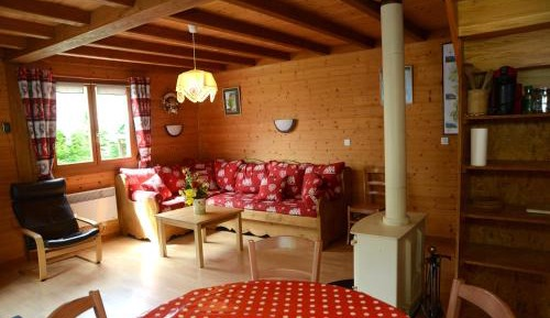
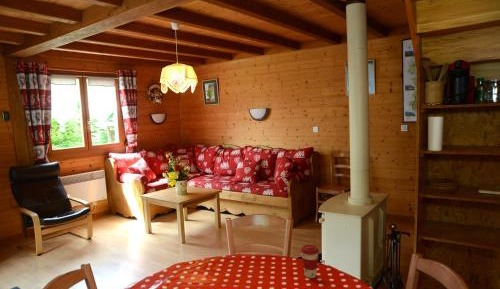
+ coffee cup [300,243,320,279]
